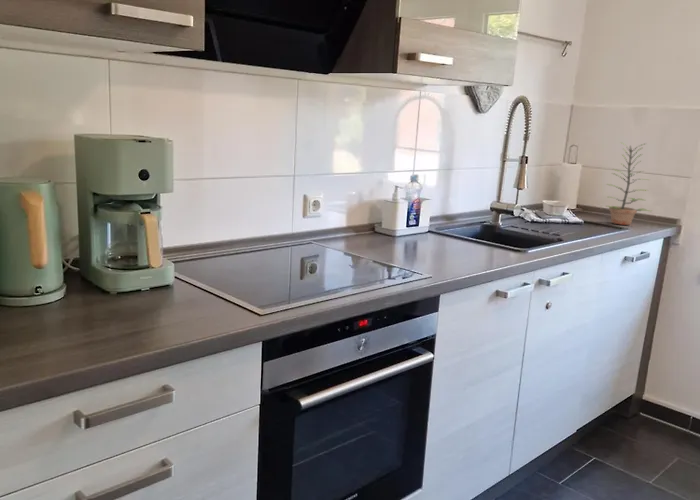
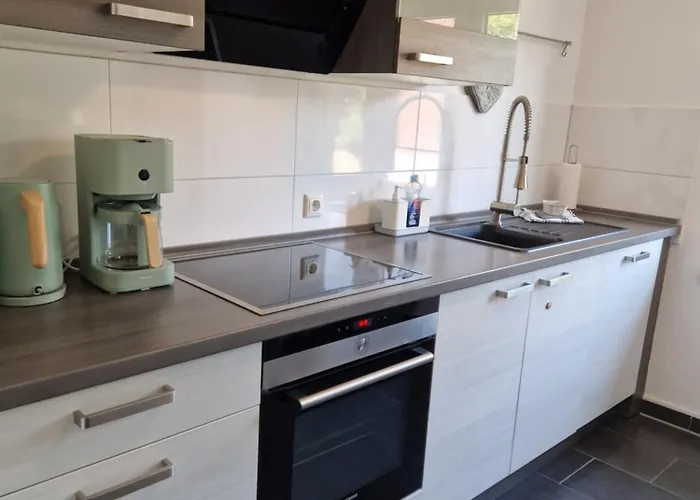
- plant [605,141,652,226]
